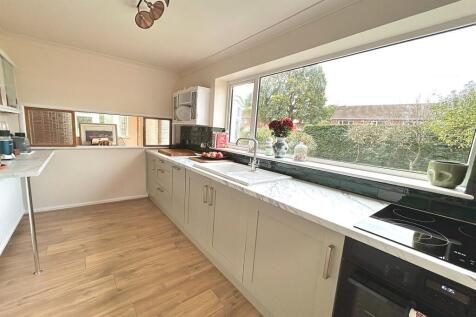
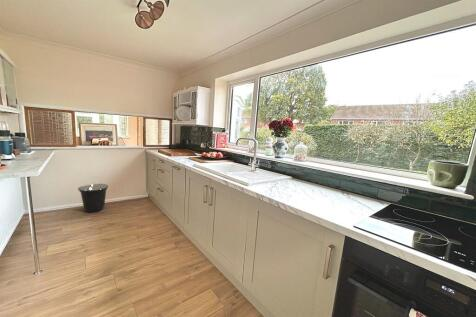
+ trash can [77,183,109,214]
